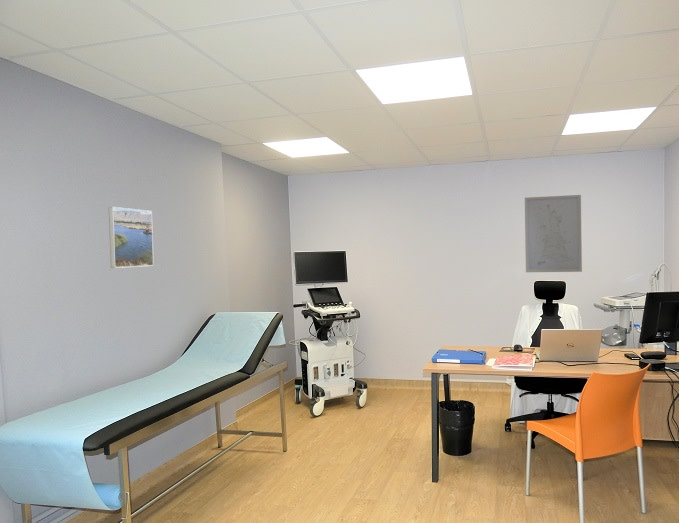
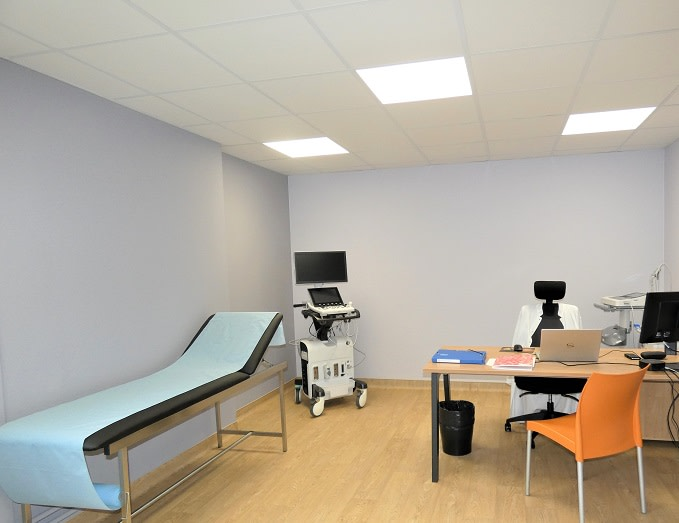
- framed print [108,206,155,269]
- wall art [524,194,583,273]
